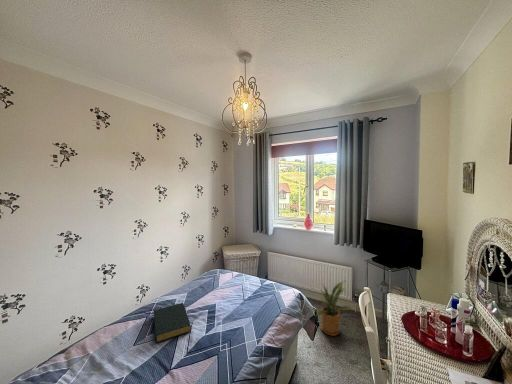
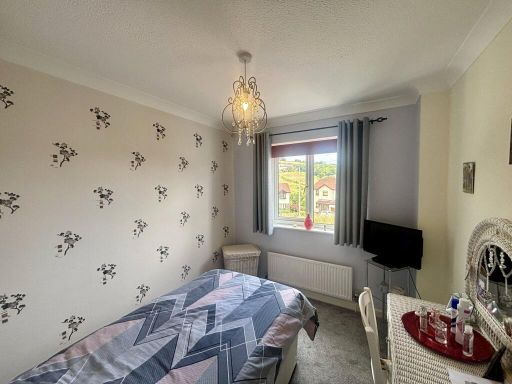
- hardback book [153,302,192,344]
- house plant [309,280,353,337]
